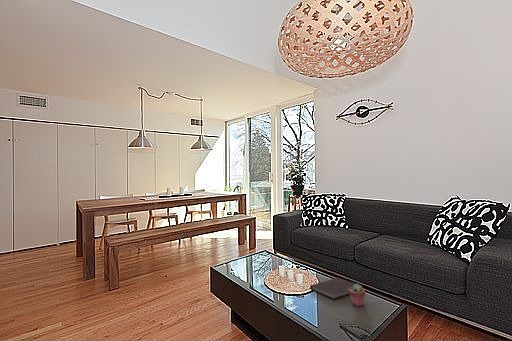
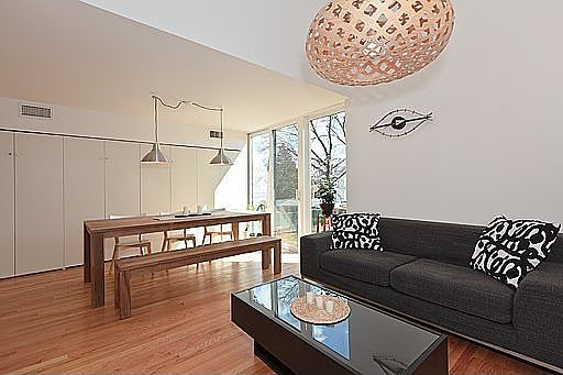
- notebook [309,277,356,301]
- potted succulent [349,283,366,307]
